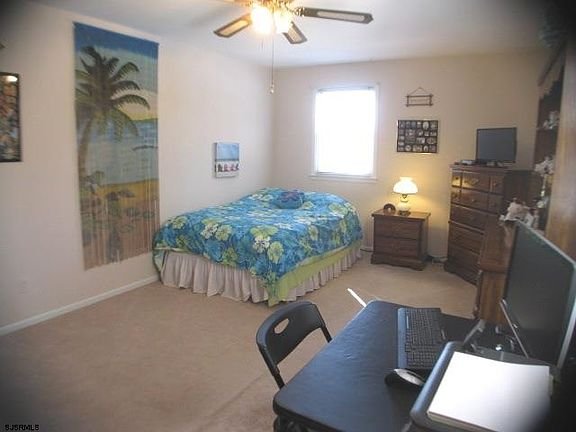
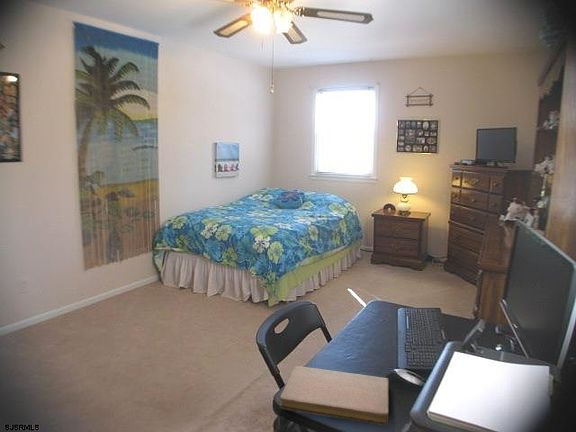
+ notebook [279,365,390,427]
